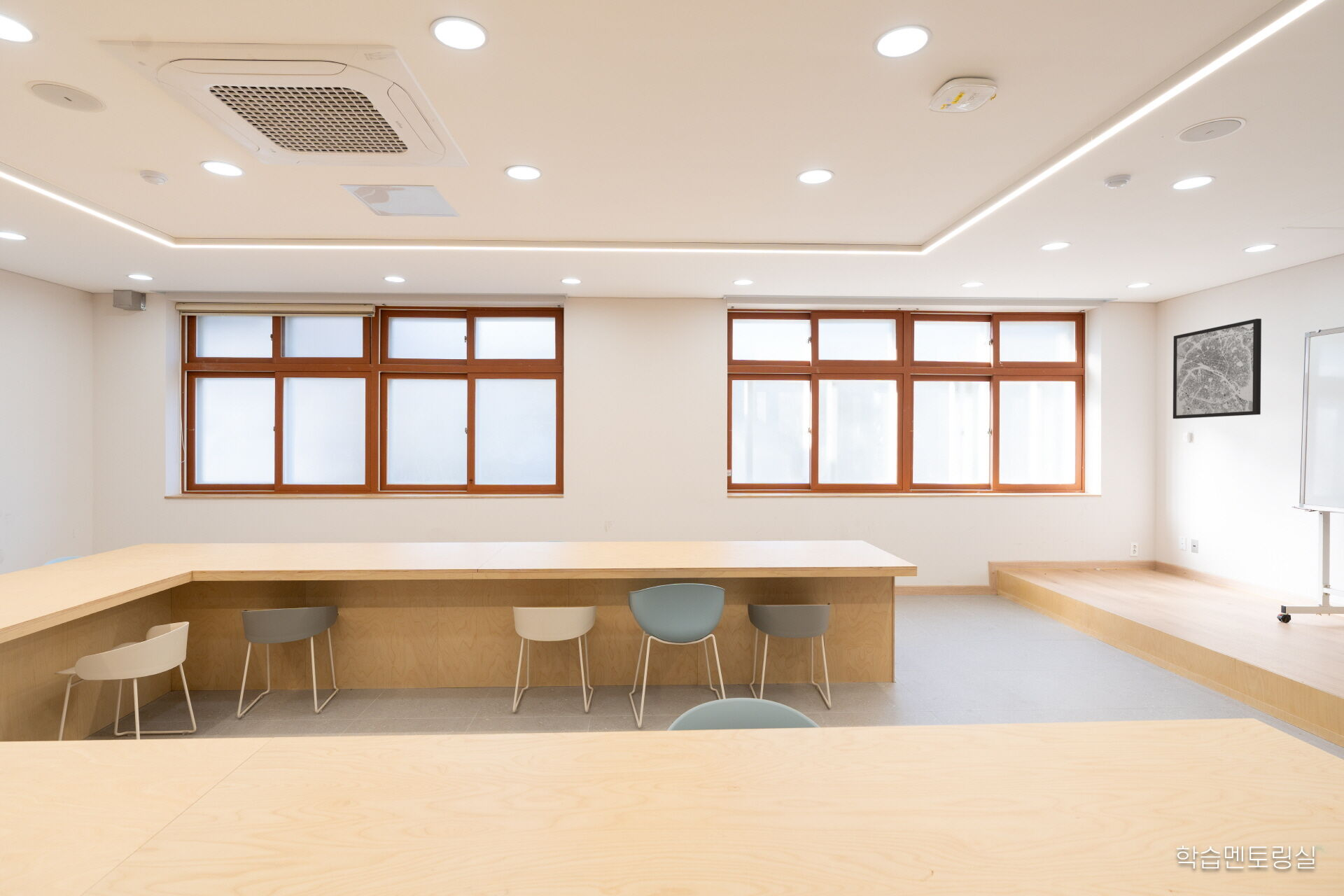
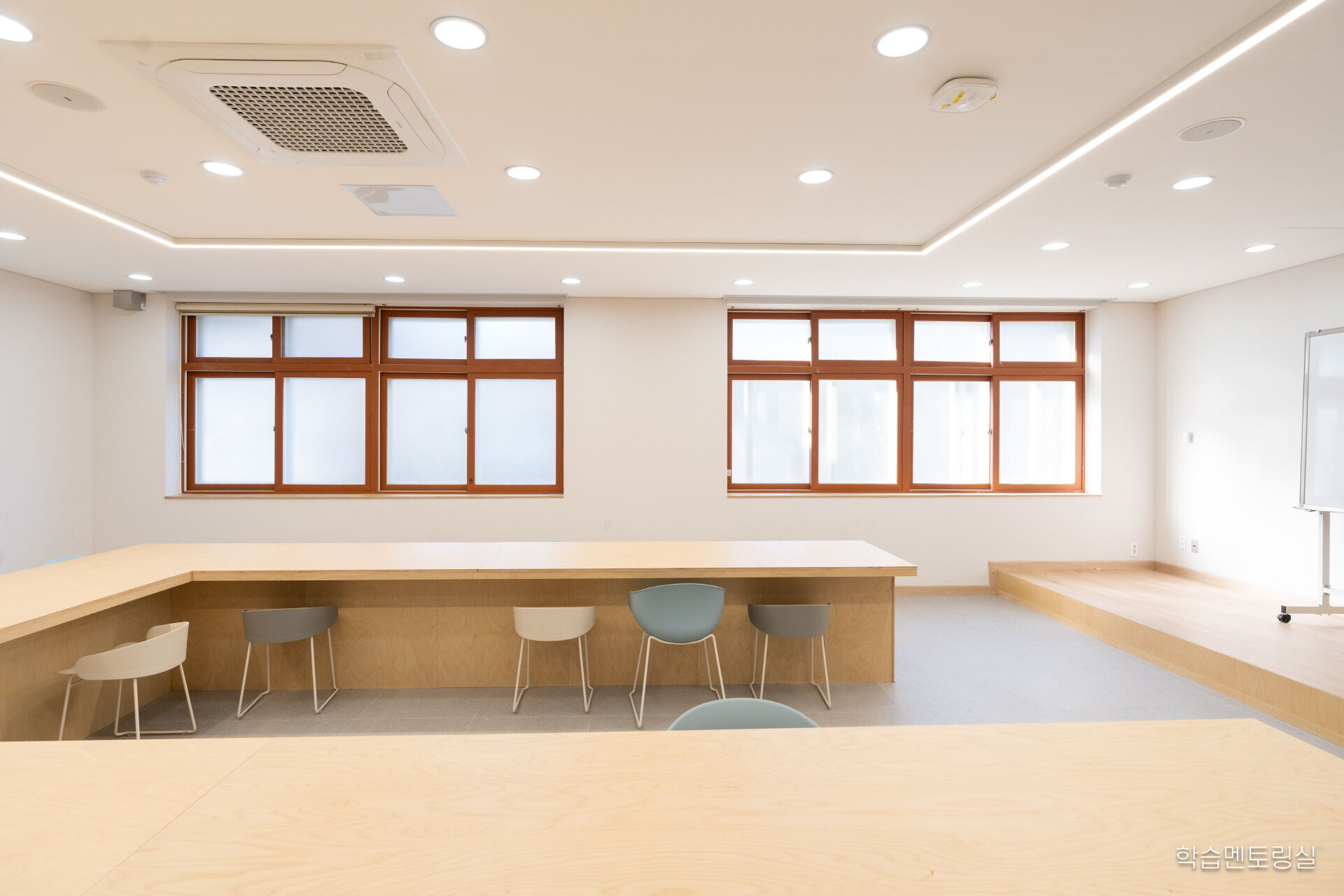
- wall art [1173,318,1262,419]
